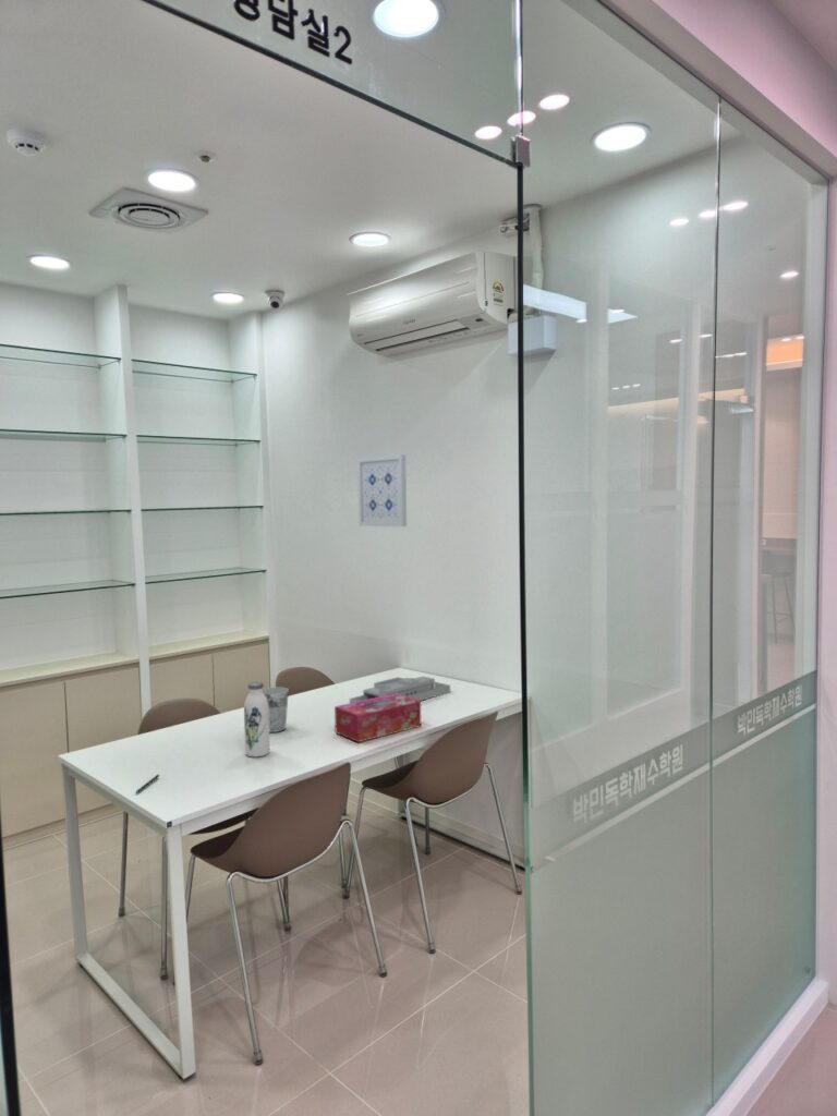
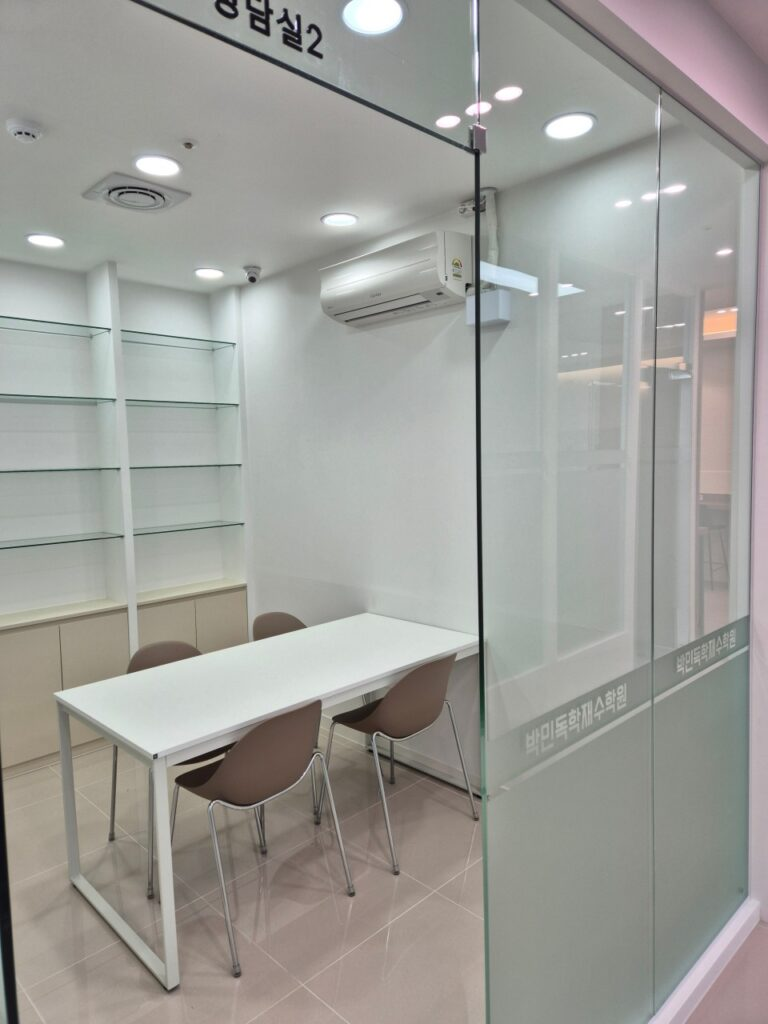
- tissue box [333,693,422,743]
- pen [135,773,160,794]
- desk organizer [349,676,451,703]
- wall art [356,453,408,527]
- cup [263,687,290,733]
- water bottle [243,681,270,759]
